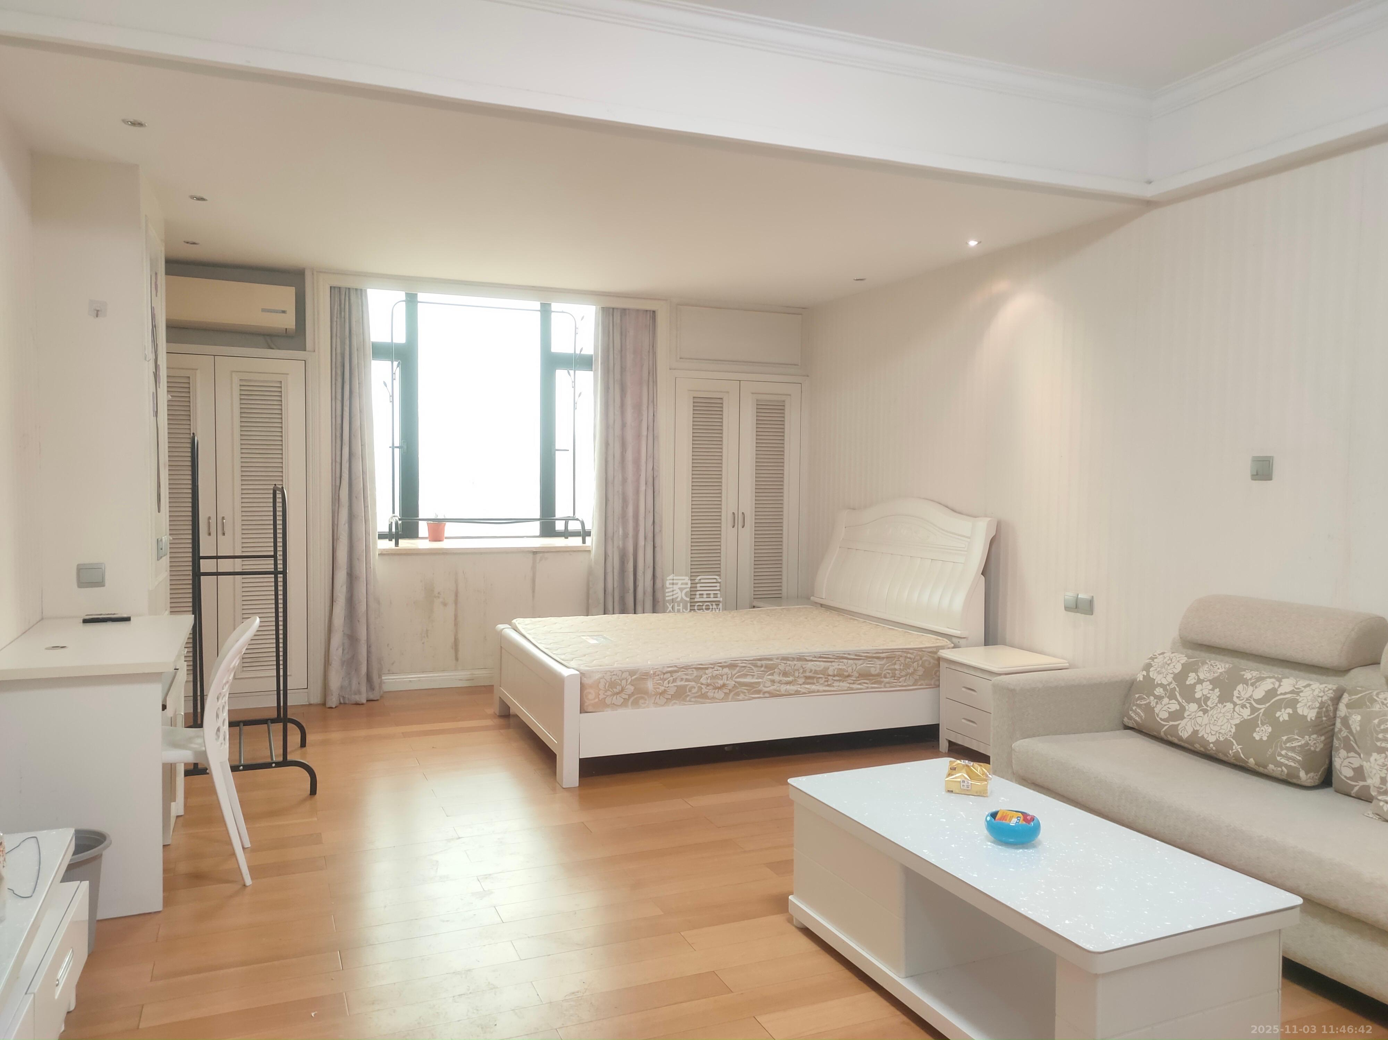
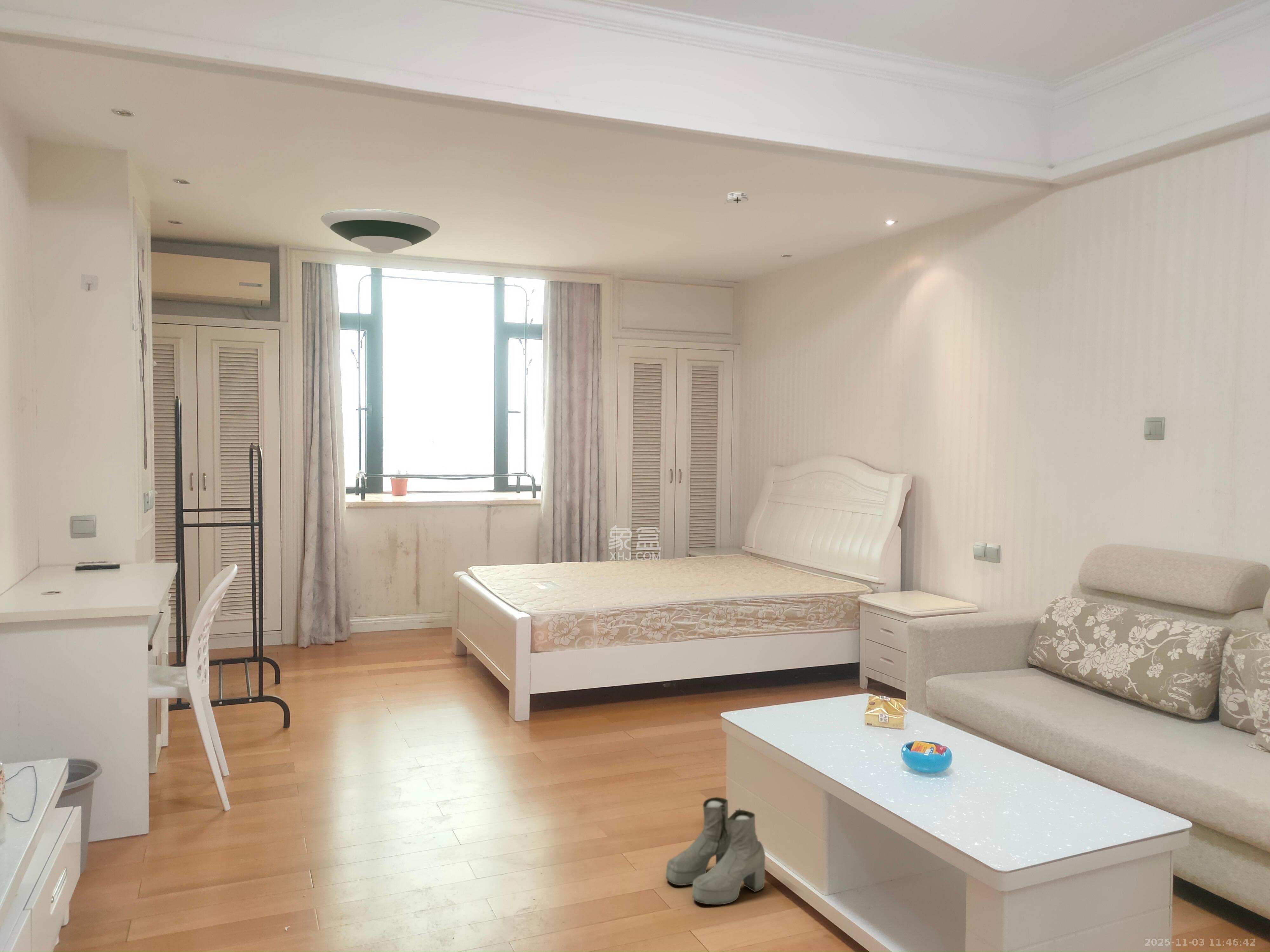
+ smoke detector [724,191,750,204]
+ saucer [321,208,440,254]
+ boots [665,797,765,905]
